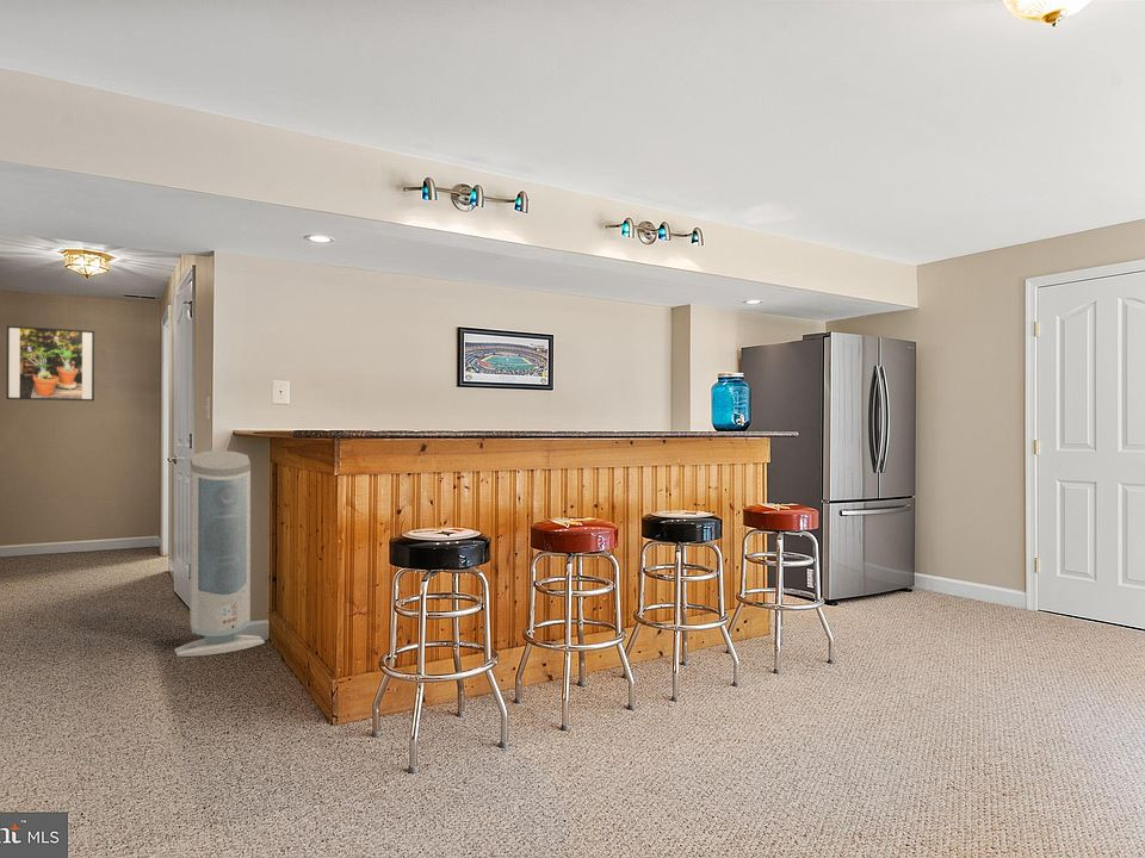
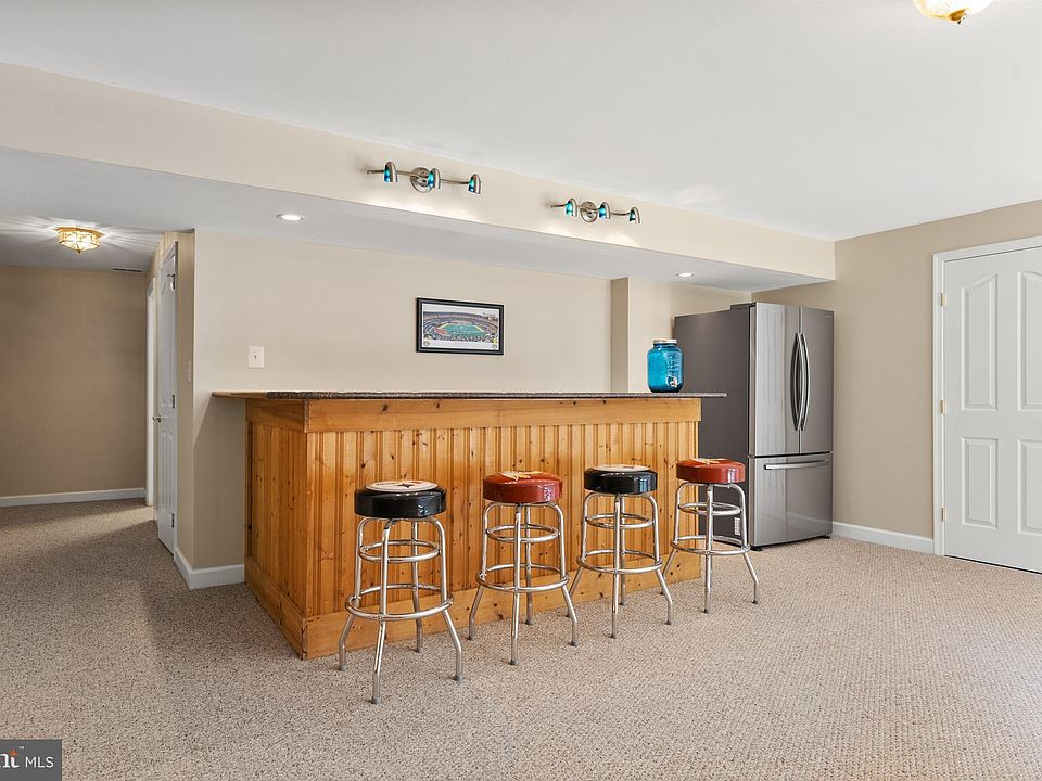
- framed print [5,324,95,402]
- air purifier [173,449,266,658]
